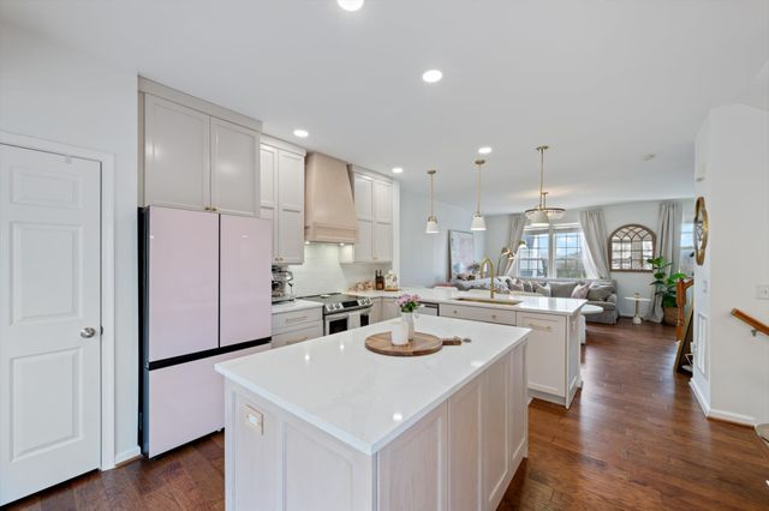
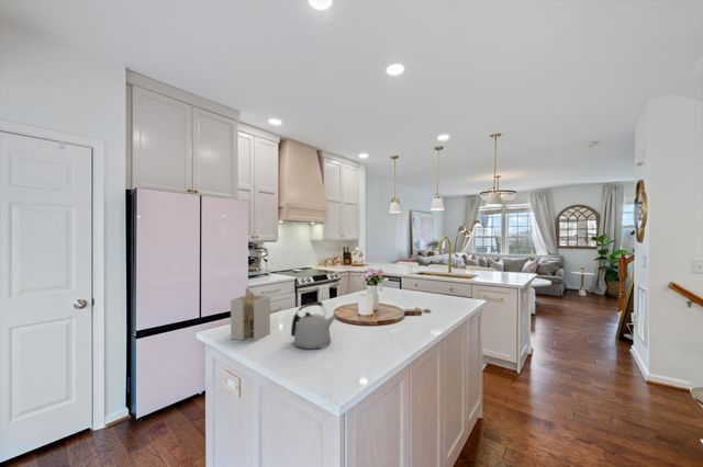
+ utensil holder [230,286,271,343]
+ kettle [290,300,337,350]
